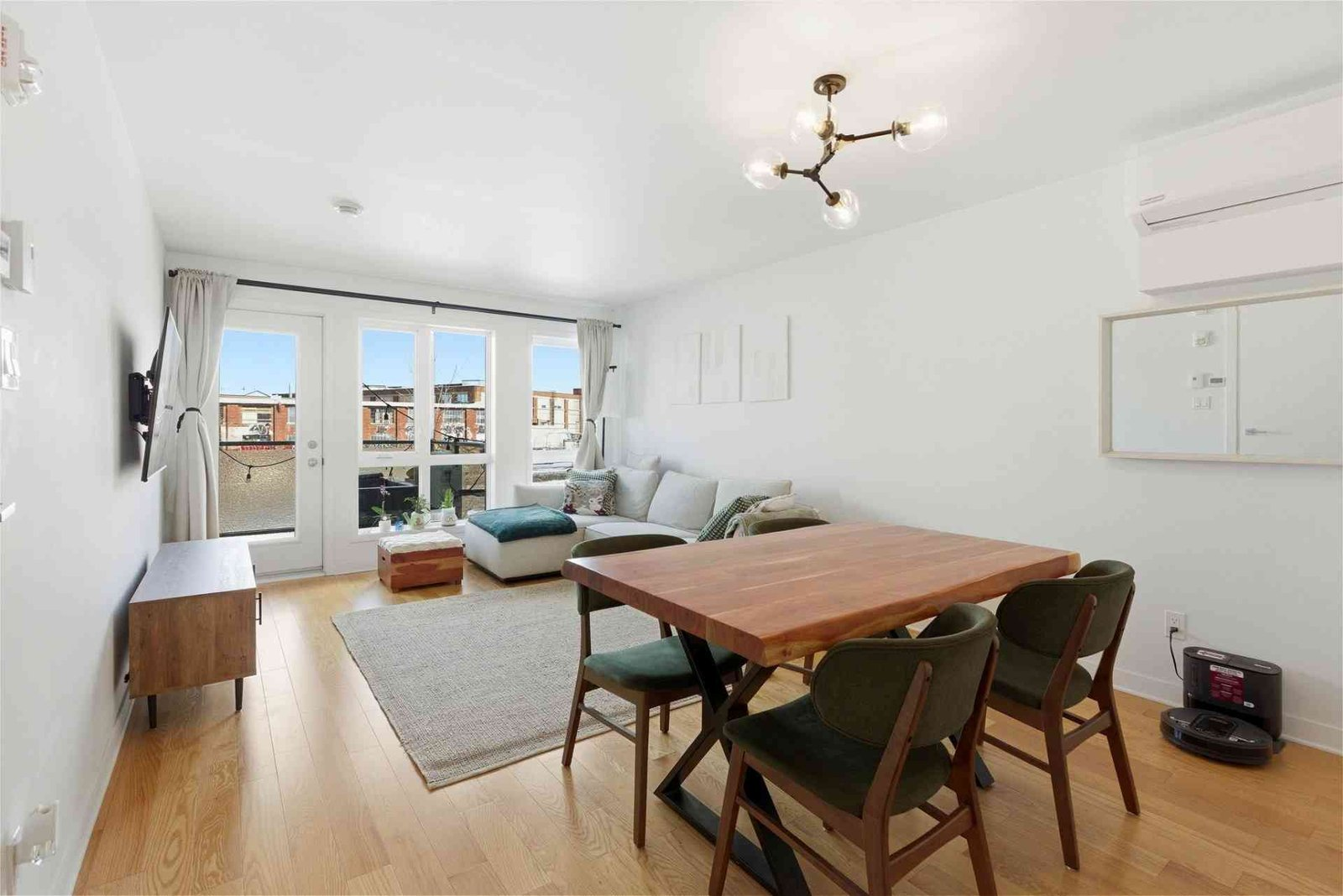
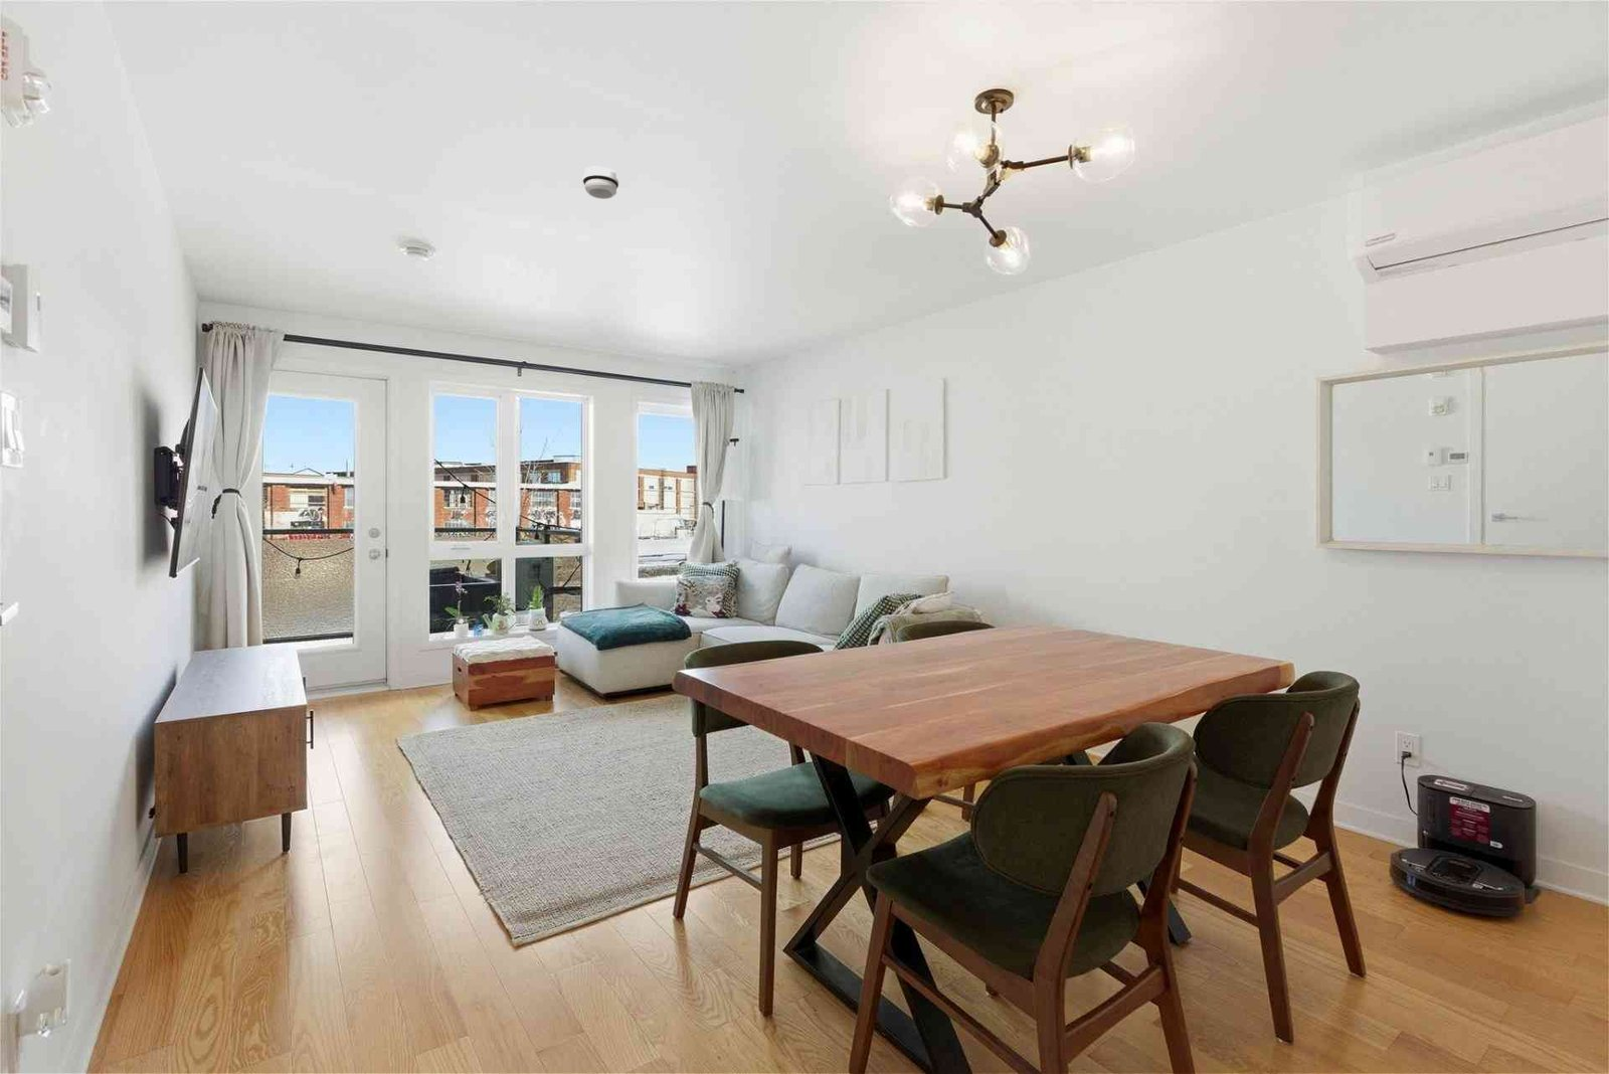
+ smoke detector [582,165,619,200]
